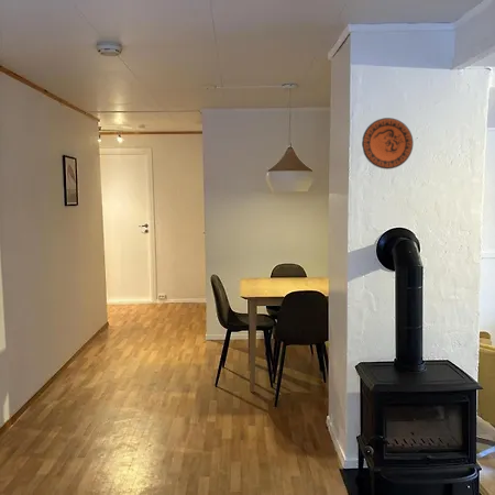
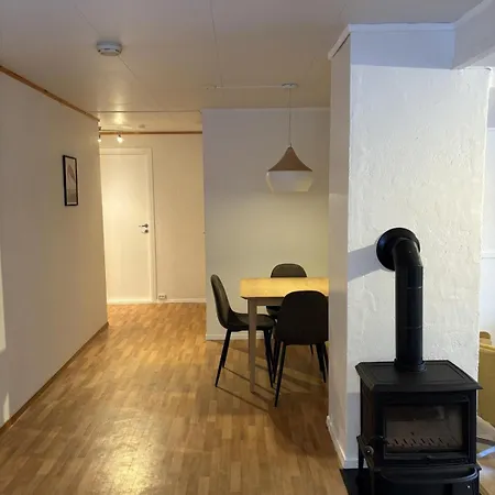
- decorative plate [361,117,415,170]
